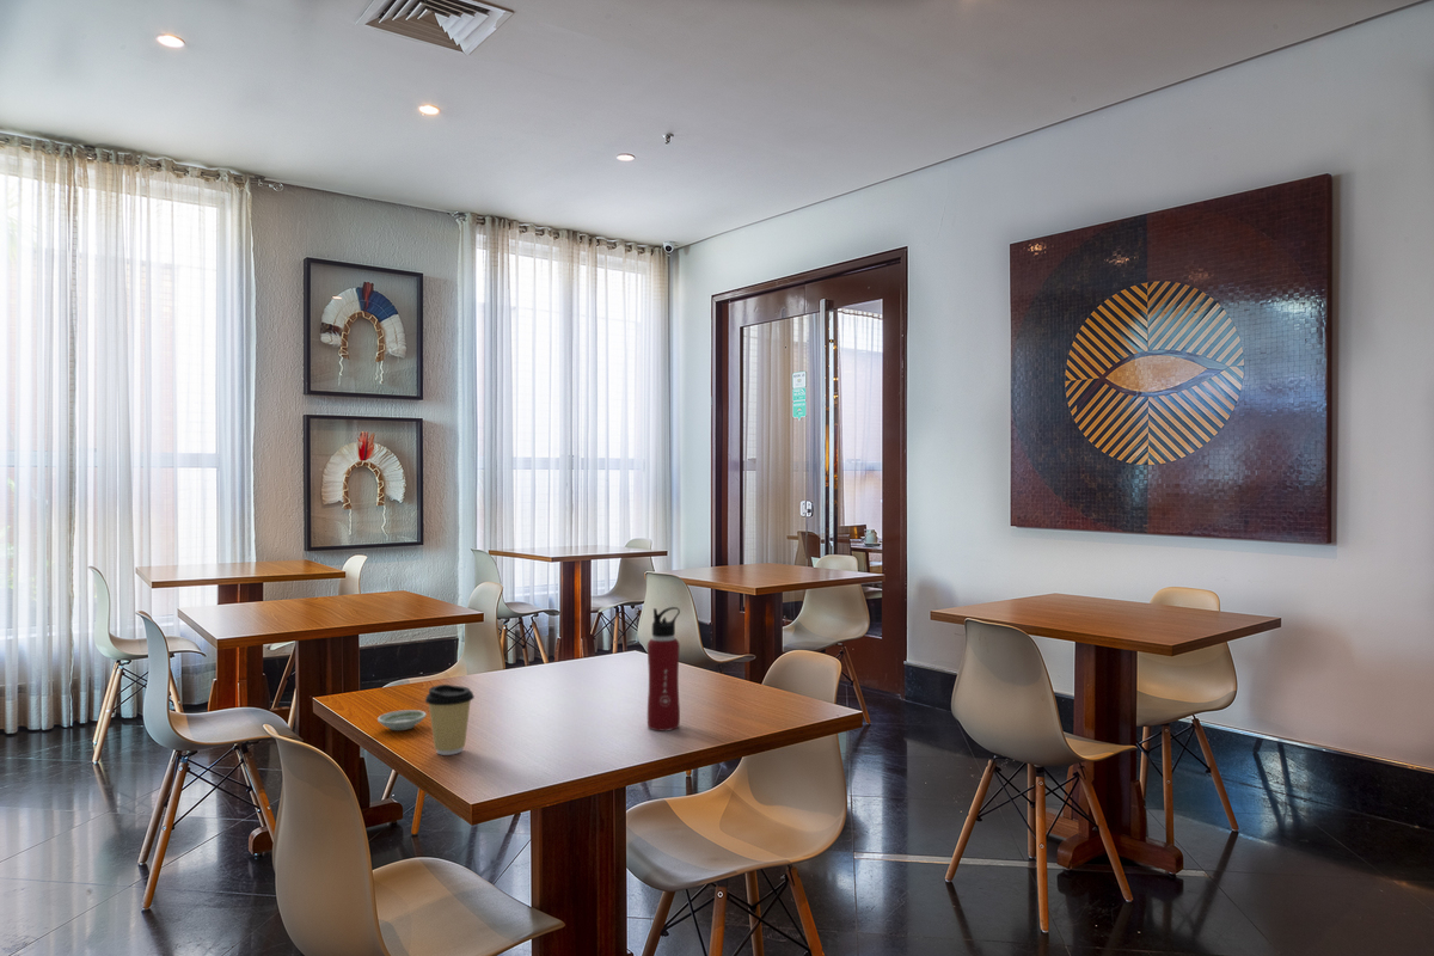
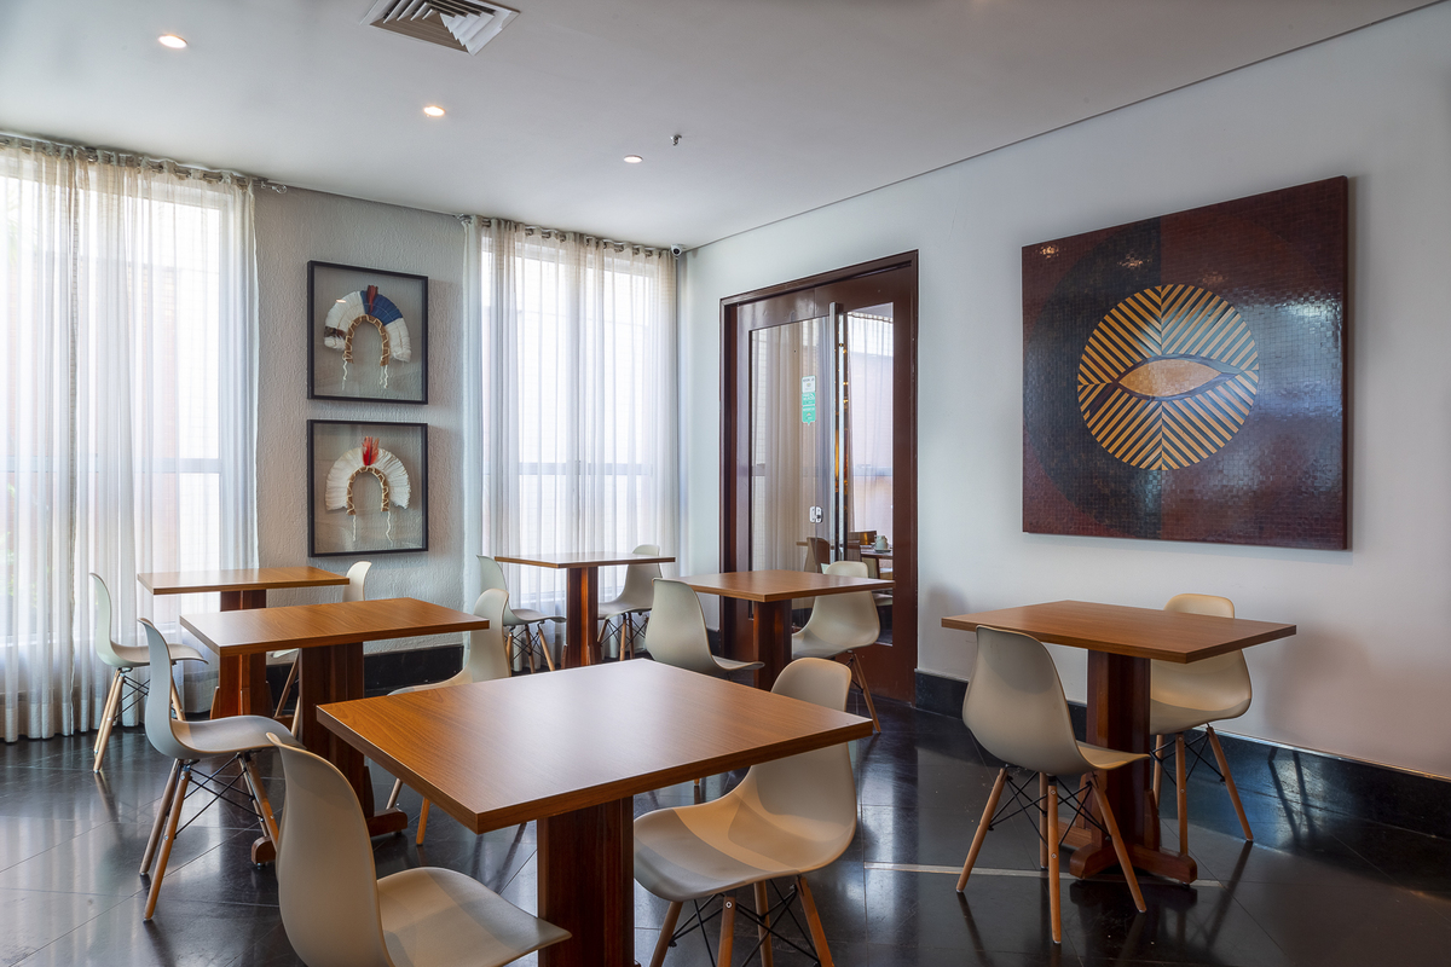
- water bottle [646,606,681,731]
- saucer [376,709,428,731]
- coffee cup [424,684,476,756]
